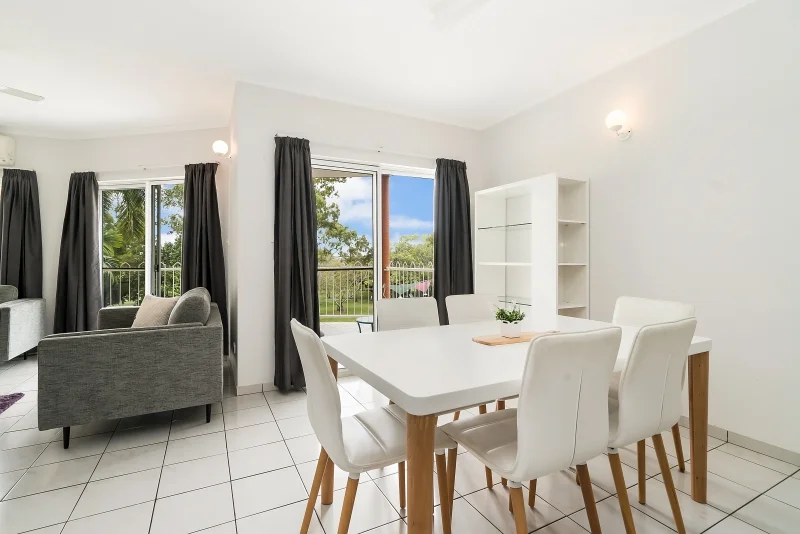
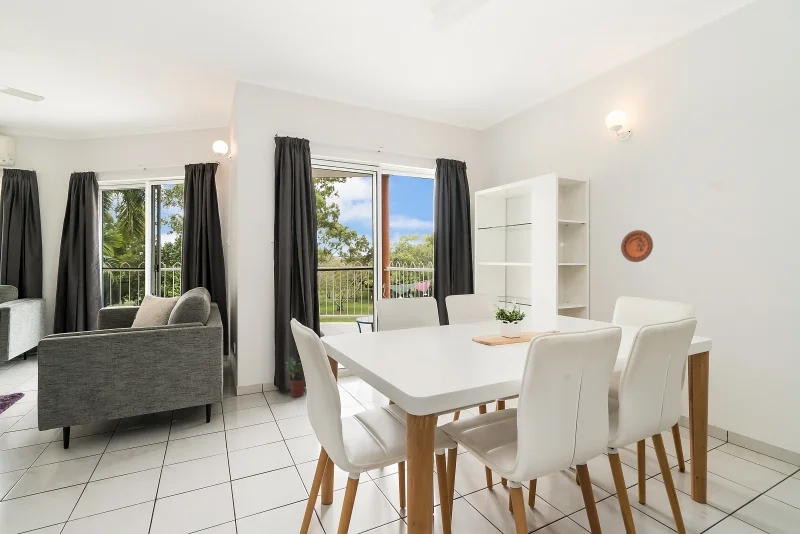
+ potted plant [284,357,306,398]
+ decorative plate [620,229,654,263]
